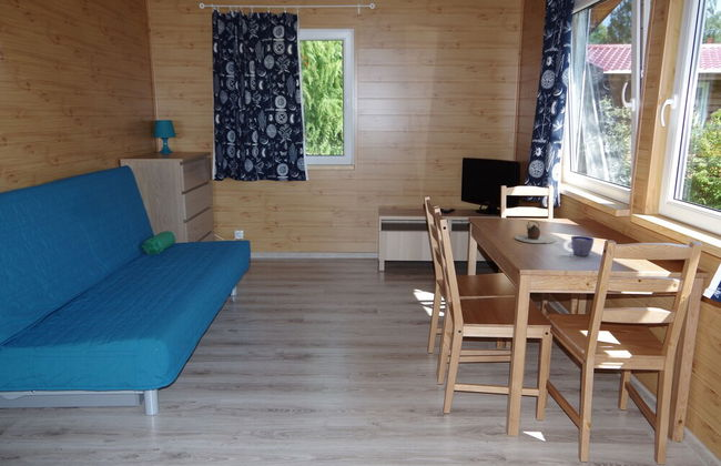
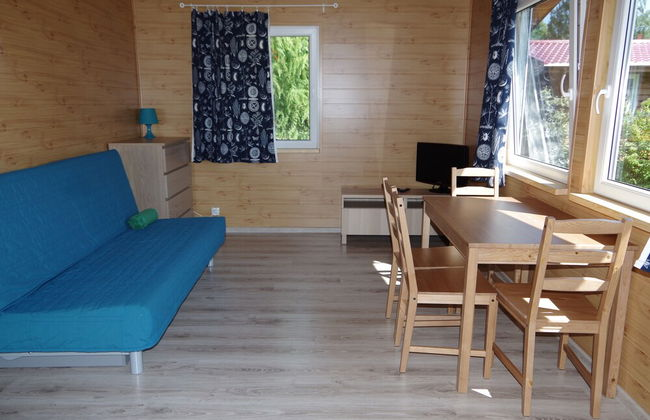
- cup [562,235,595,257]
- teapot [514,220,557,244]
